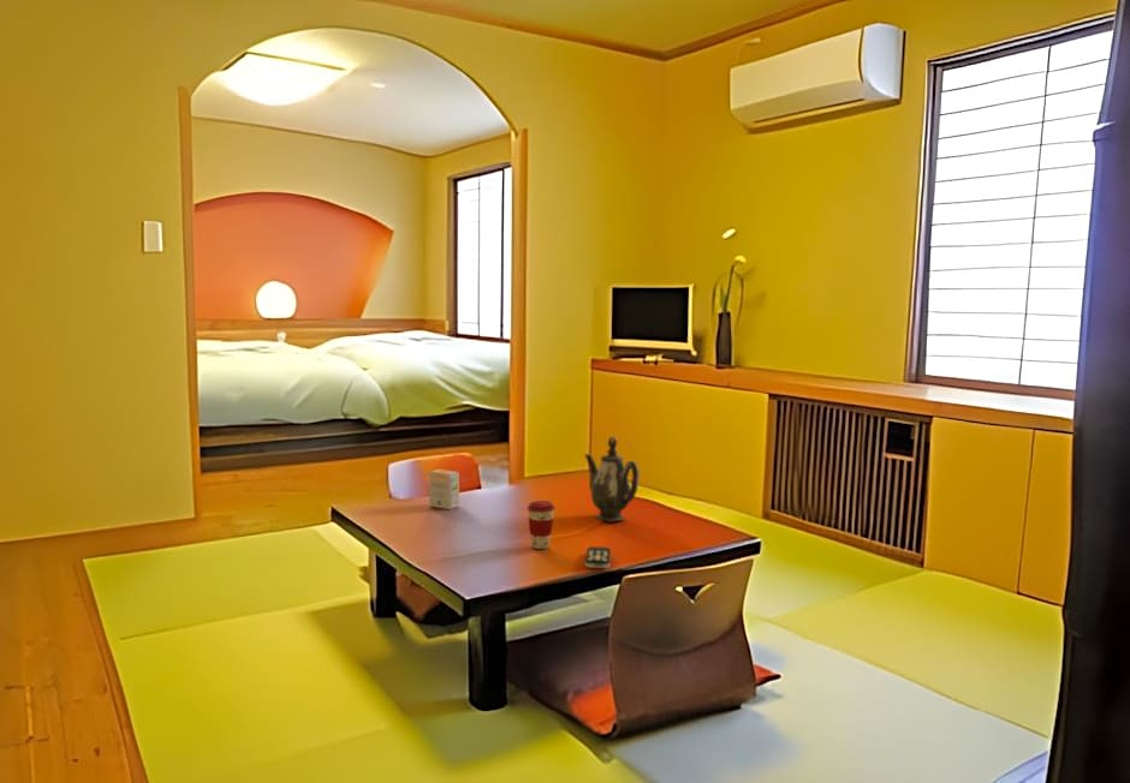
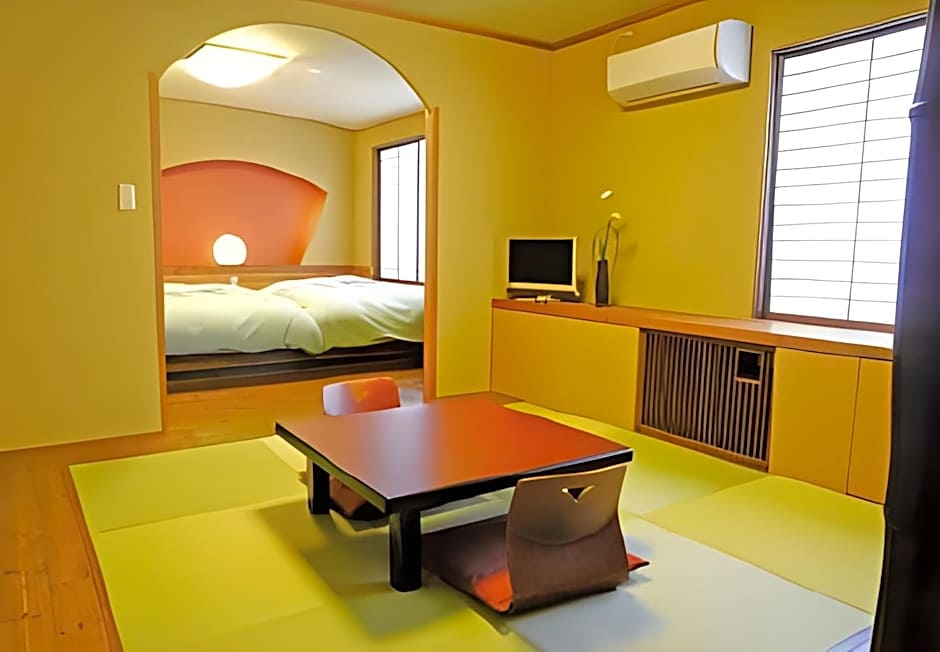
- teapot [583,436,641,522]
- tea box [428,468,460,510]
- remote control [584,545,612,569]
- coffee cup [527,500,557,550]
